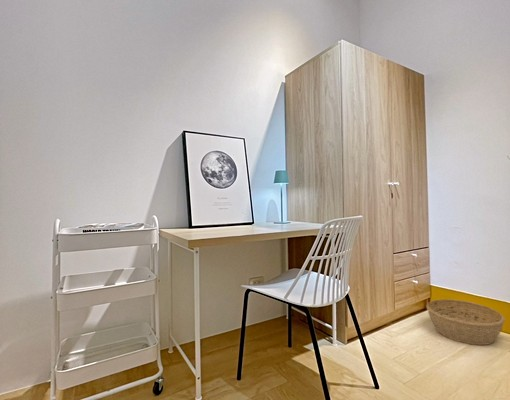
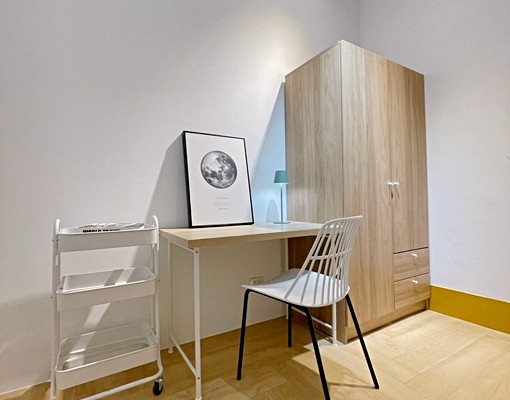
- basket [426,298,506,346]
